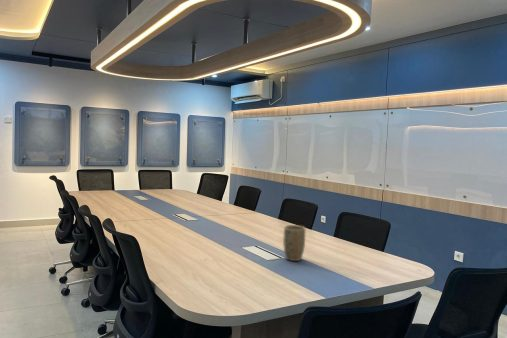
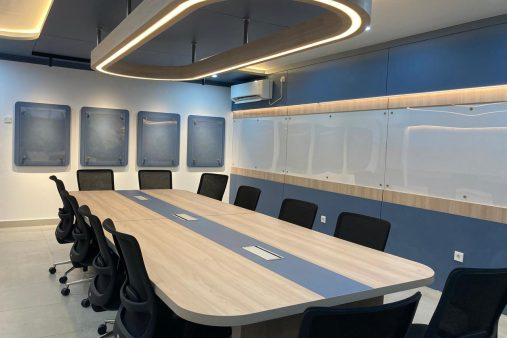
- plant pot [282,224,306,262]
